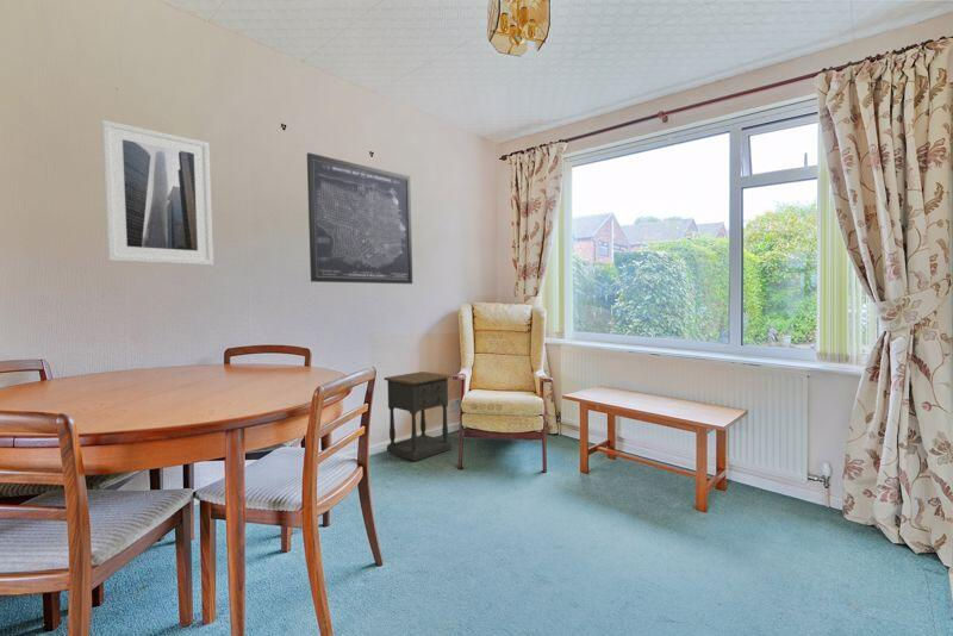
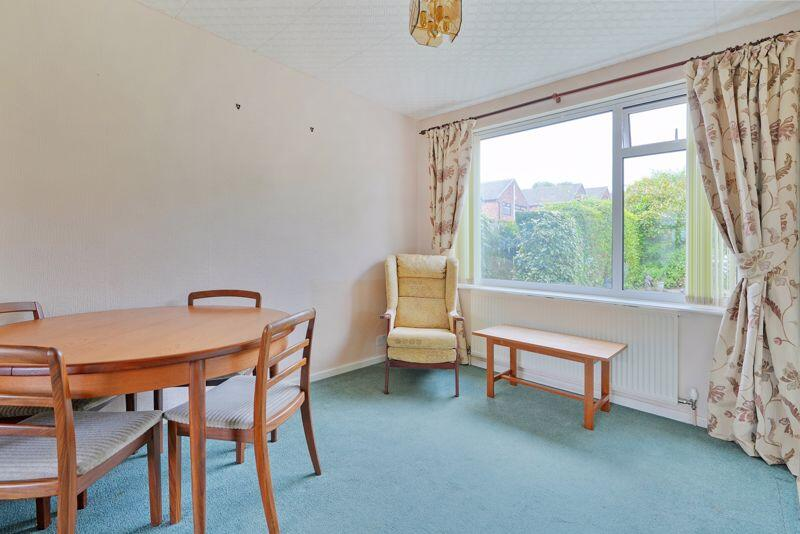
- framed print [101,119,214,267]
- wall art [306,151,413,285]
- nightstand [382,370,453,462]
